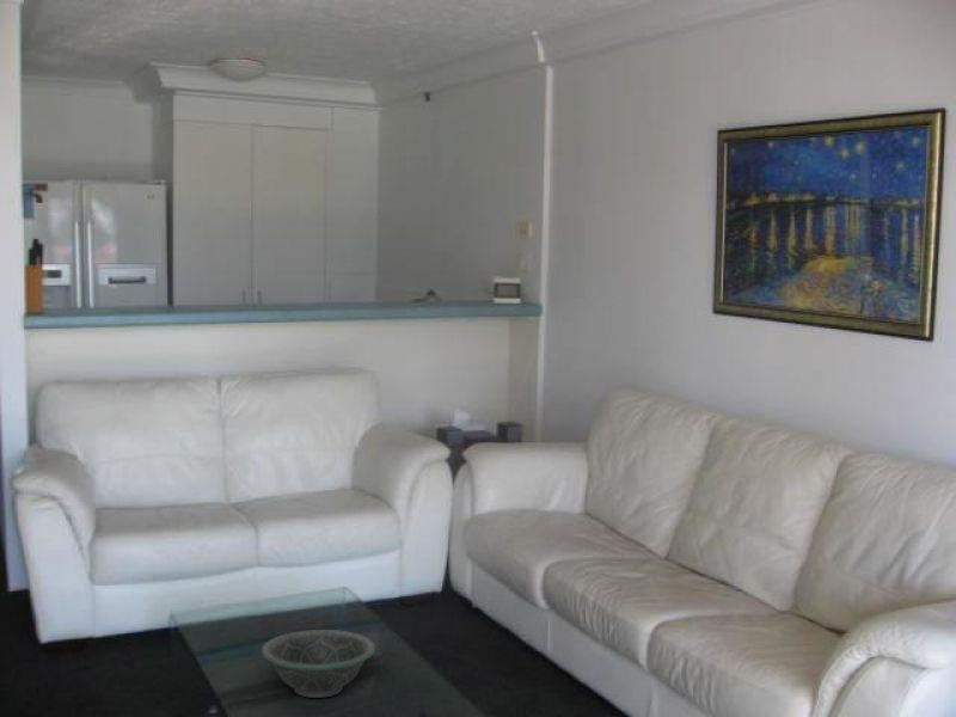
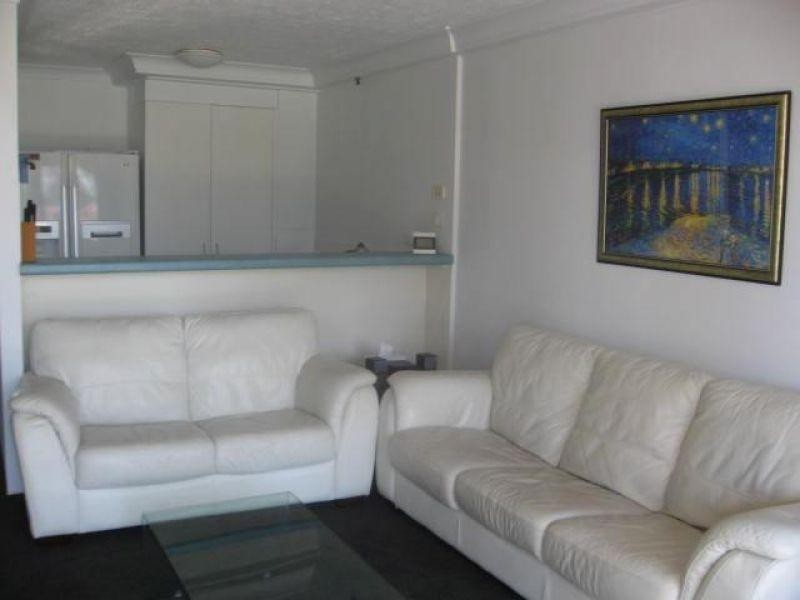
- decorative bowl [261,629,376,699]
